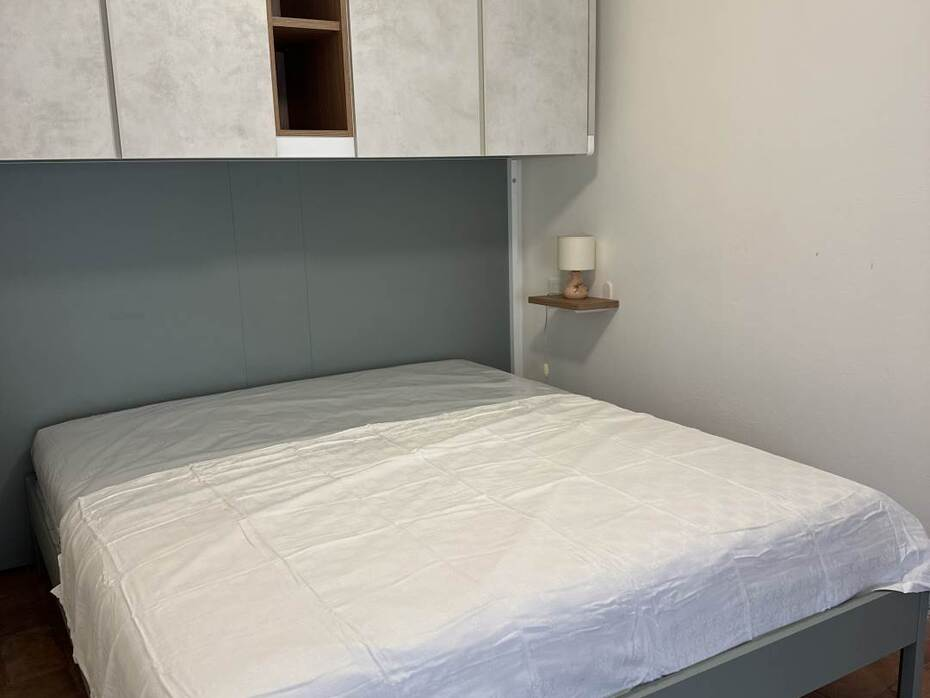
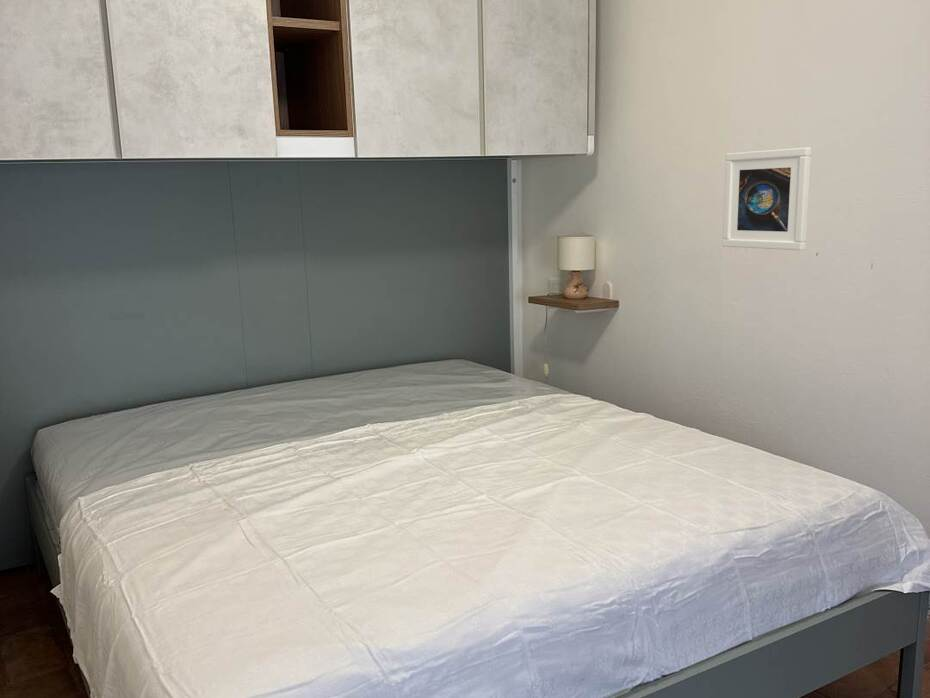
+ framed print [722,146,812,251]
